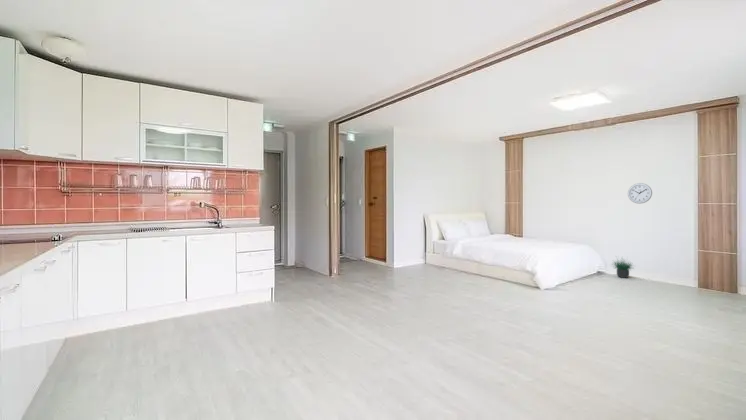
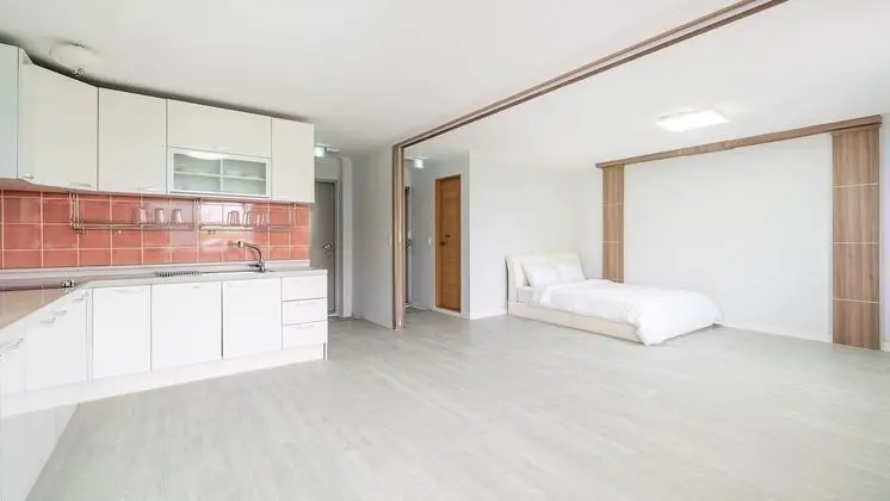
- wall clock [627,182,653,205]
- potted plant [610,256,636,279]
